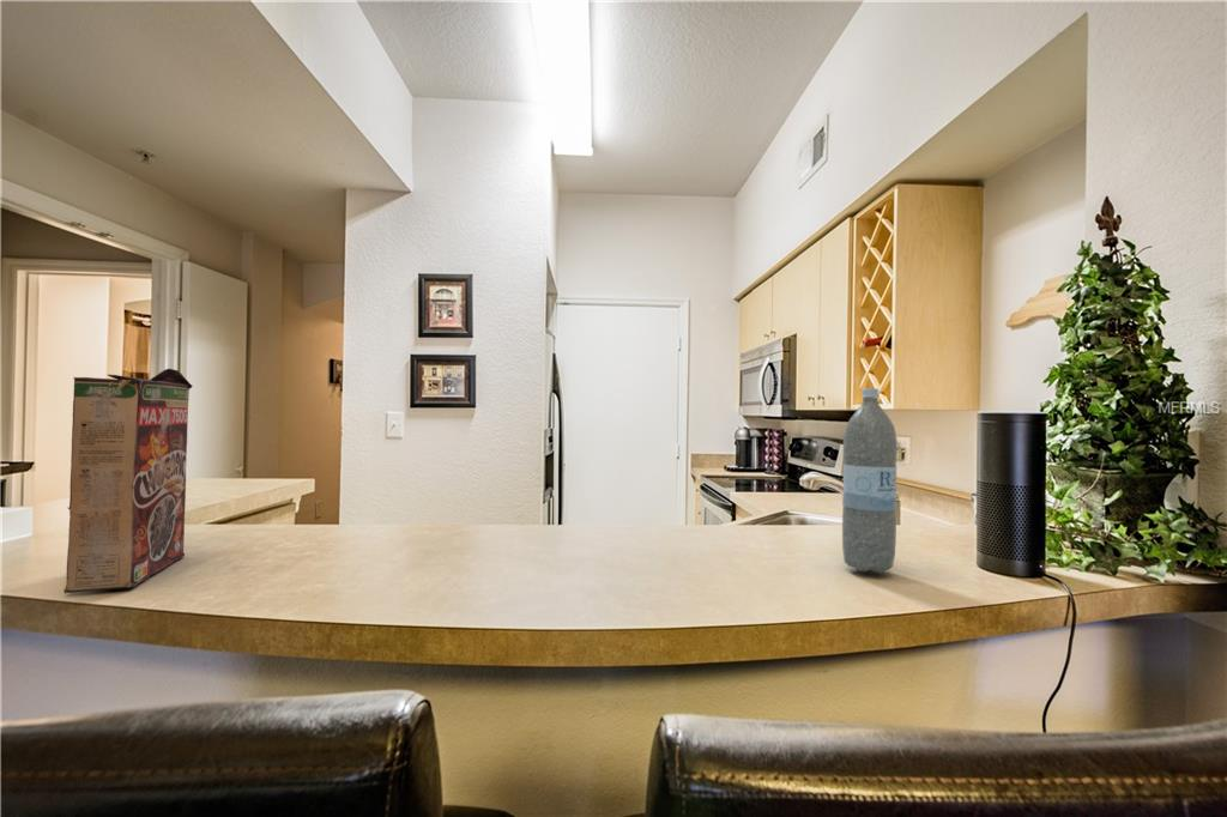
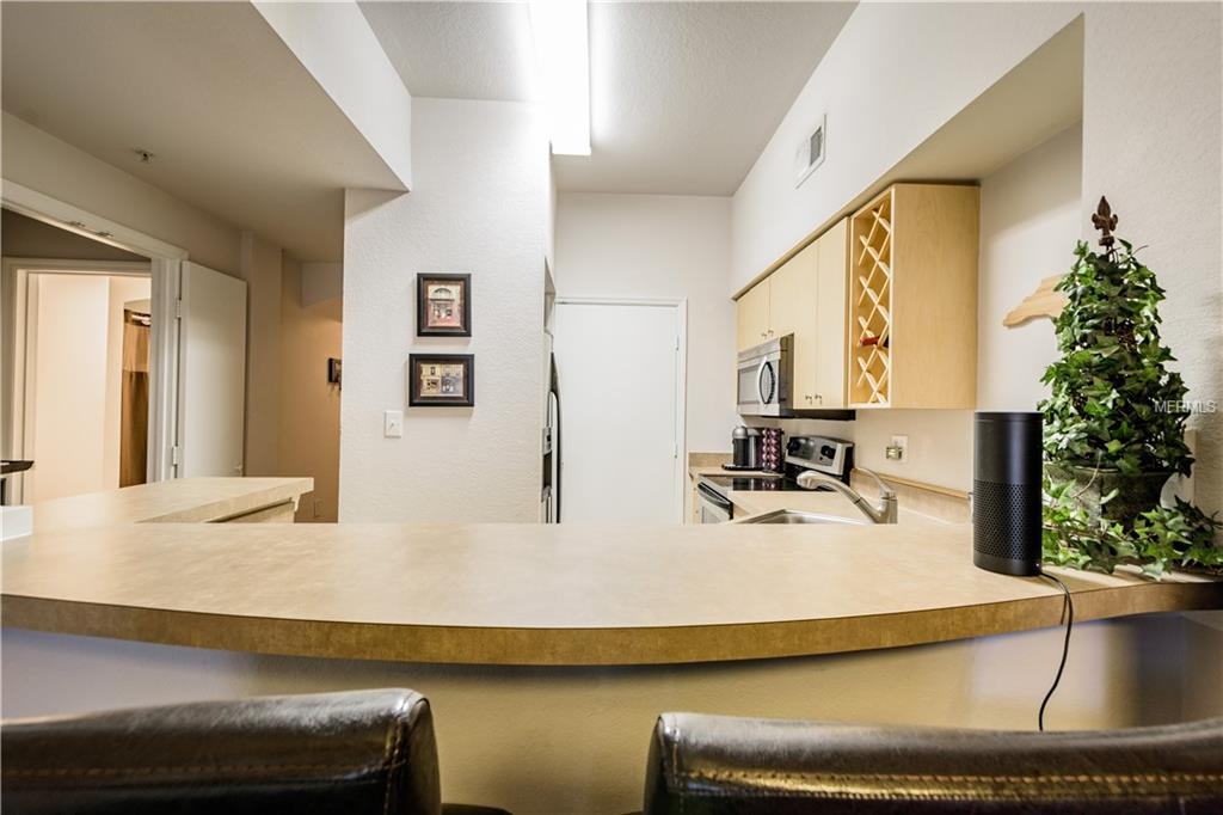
- cereal box [62,368,193,594]
- water bottle [841,387,899,575]
